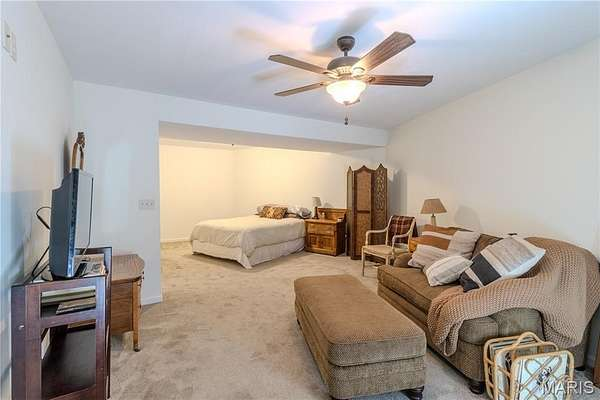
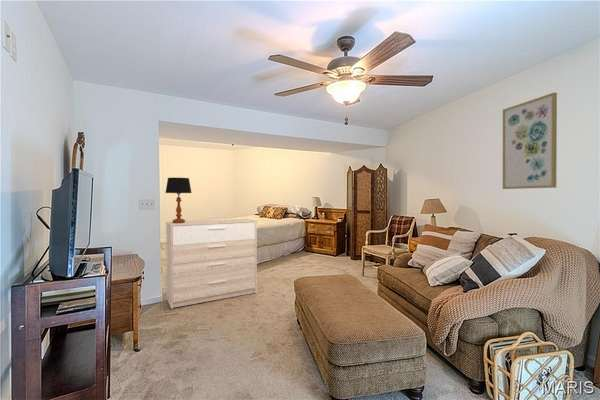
+ table lamp [164,177,193,223]
+ wall art [502,92,558,190]
+ sideboard [165,218,258,310]
